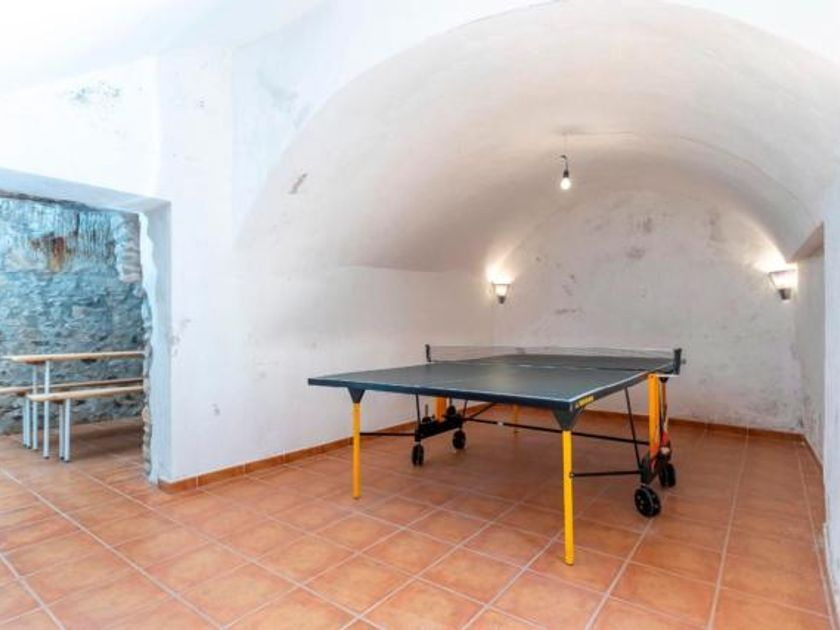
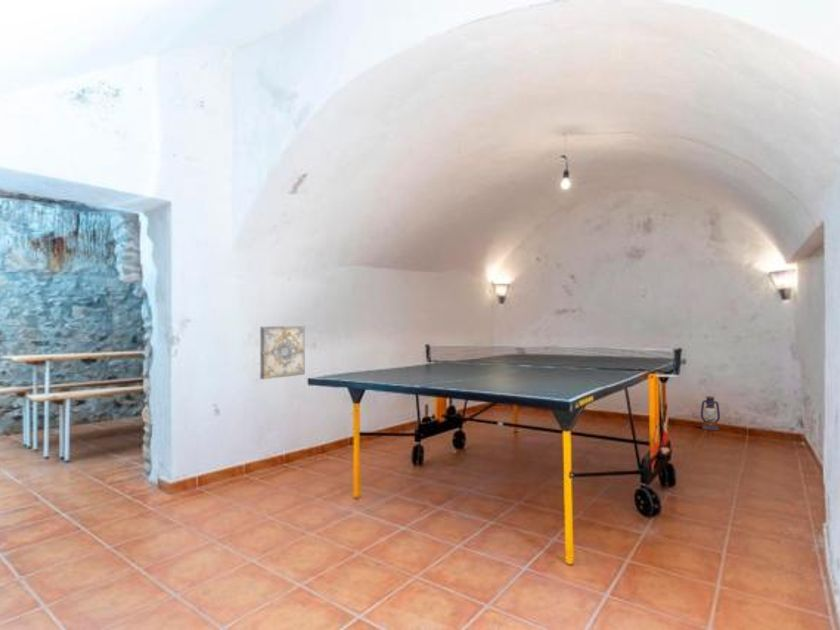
+ lantern [700,395,721,432]
+ wall art [259,325,306,380]
